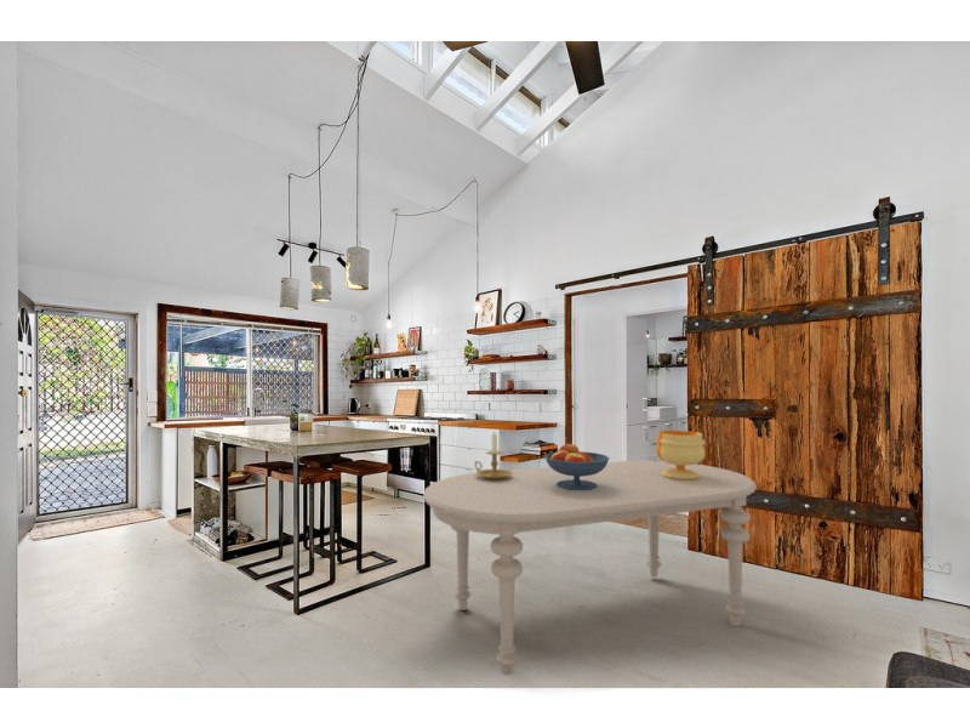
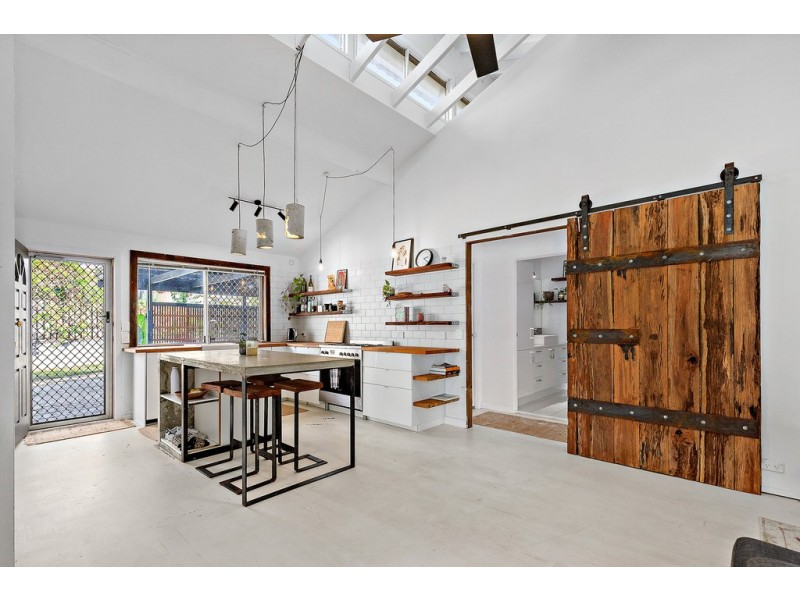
- fruit bowl [543,442,610,490]
- footed bowl [655,430,706,479]
- dining table [422,460,758,676]
- candle holder [473,432,513,479]
